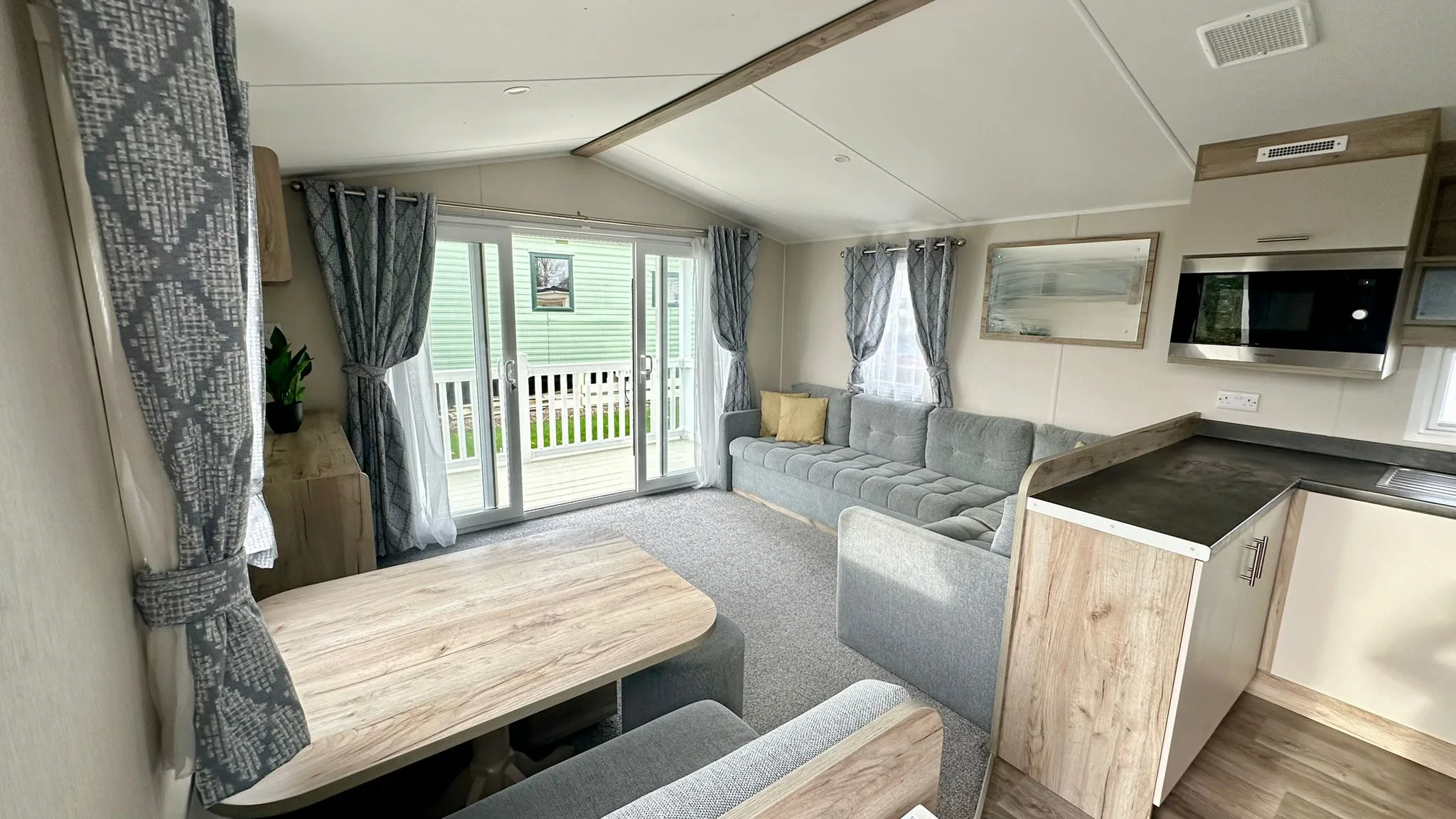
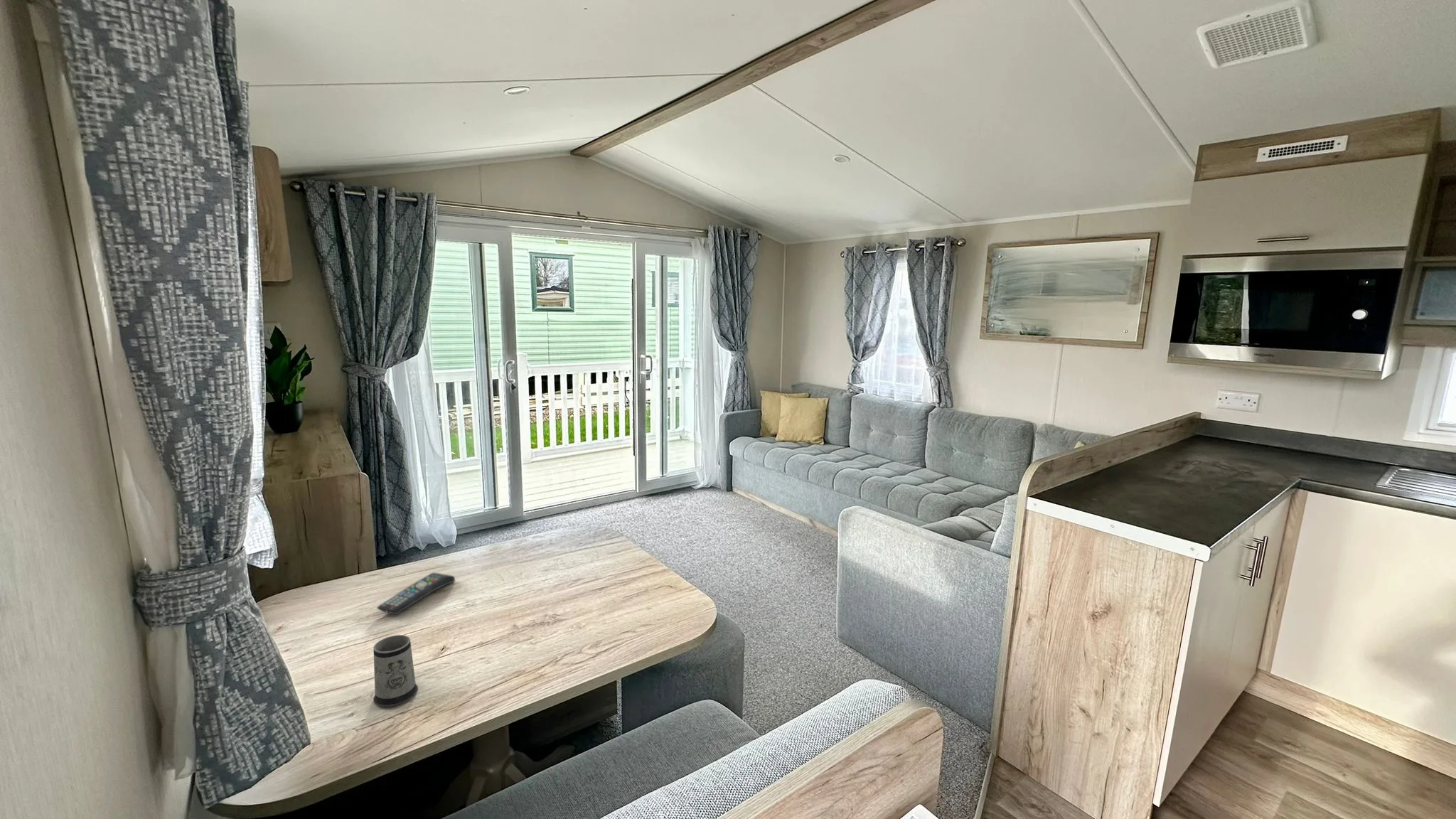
+ mug [373,634,419,707]
+ remote control [376,572,456,615]
